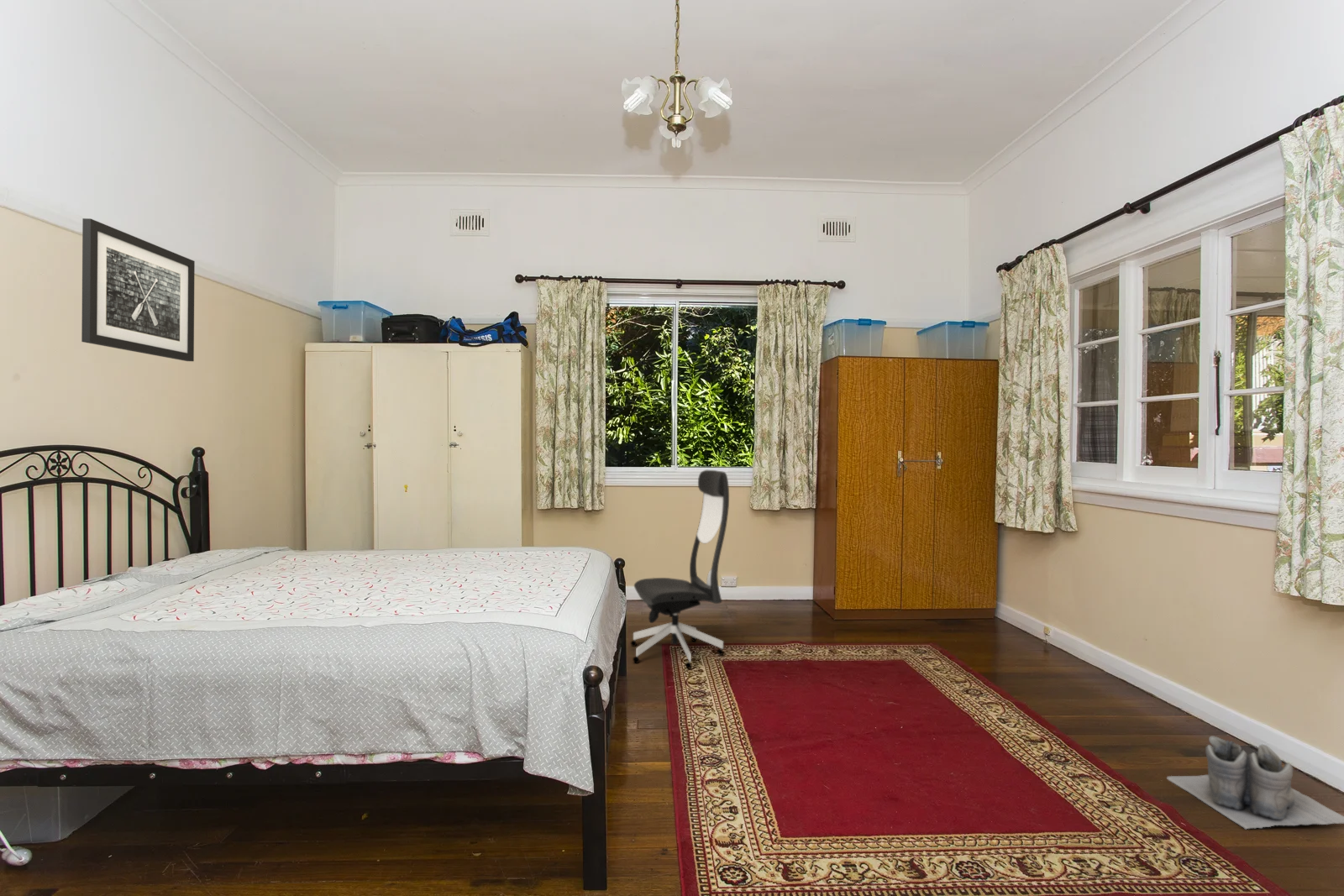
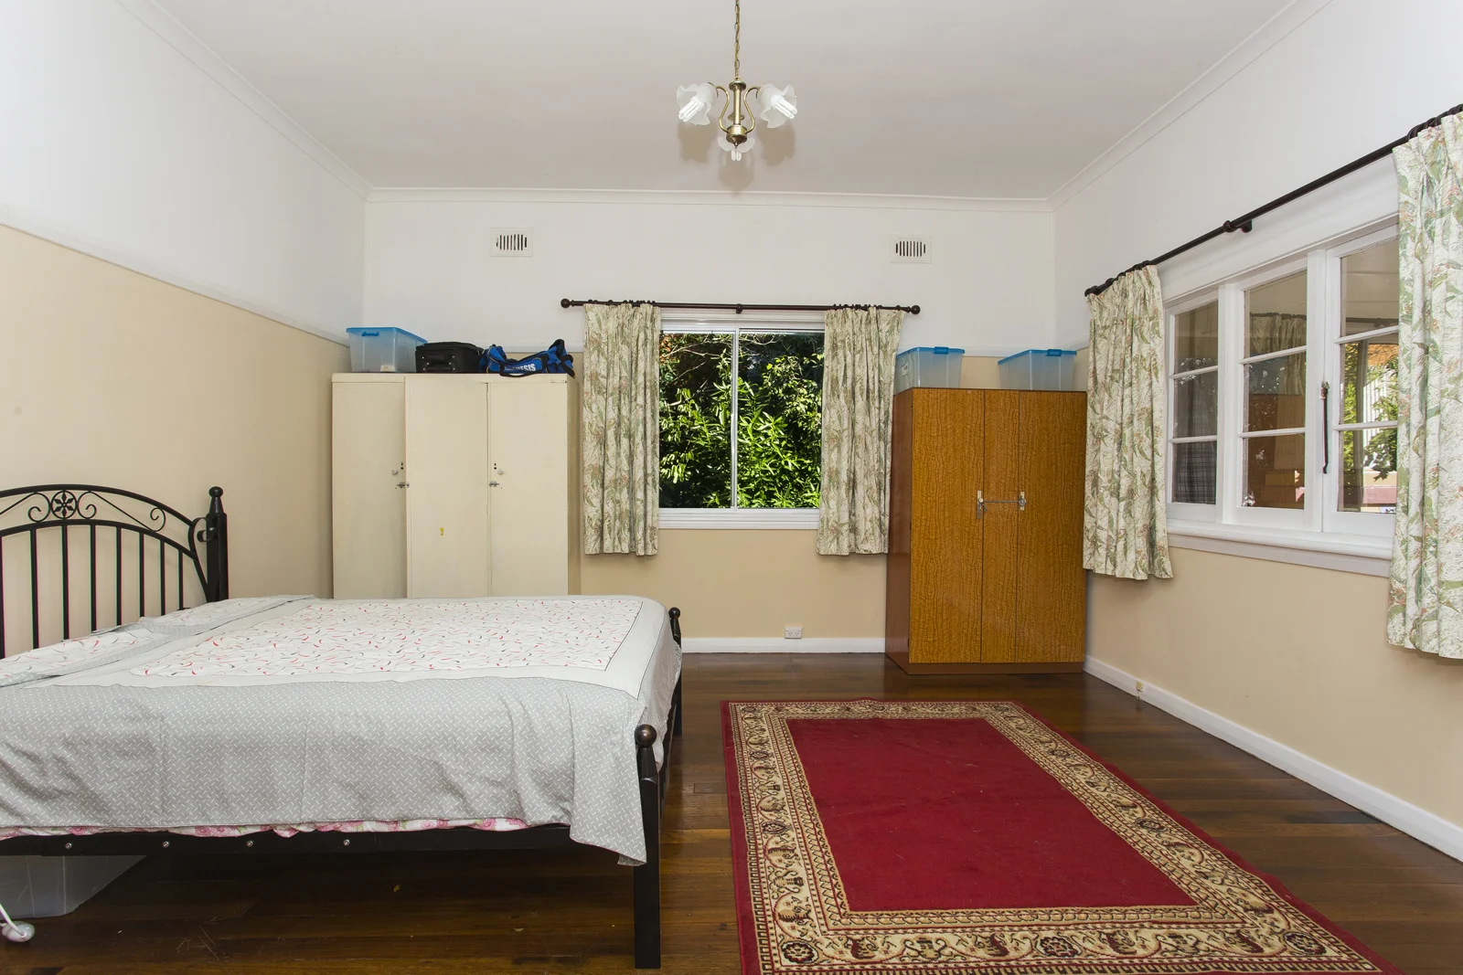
- boots [1166,736,1344,831]
- office chair [630,469,730,669]
- wall art [81,217,196,362]
